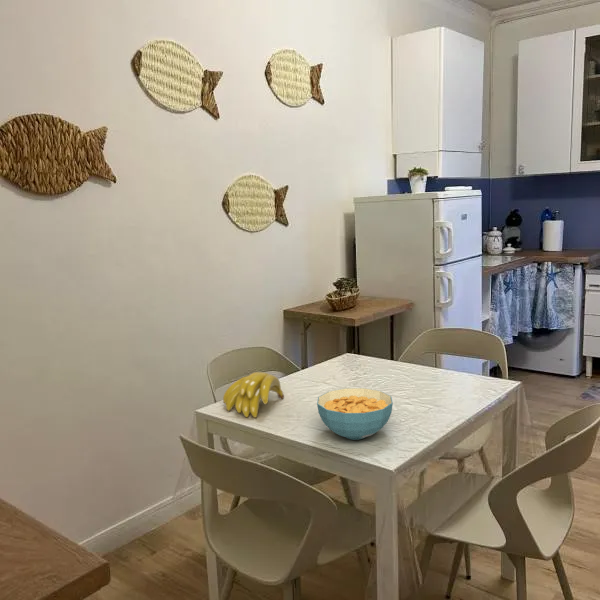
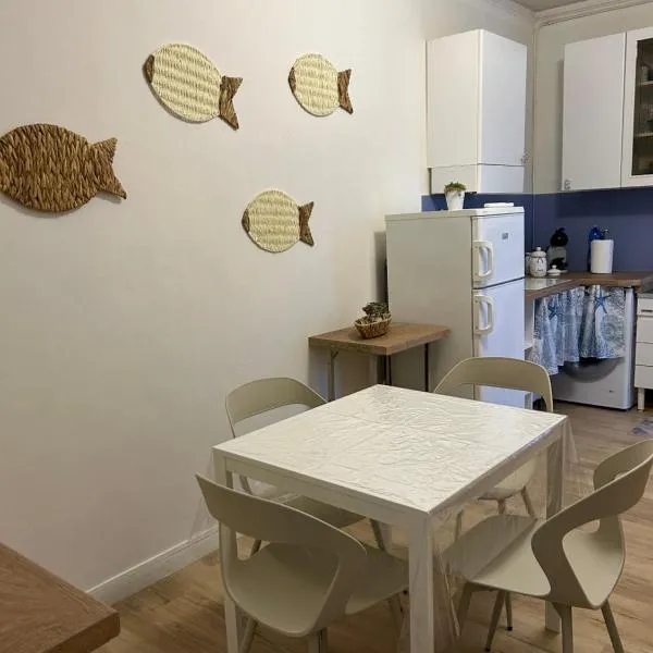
- cereal bowl [316,387,394,441]
- banana [222,371,285,419]
